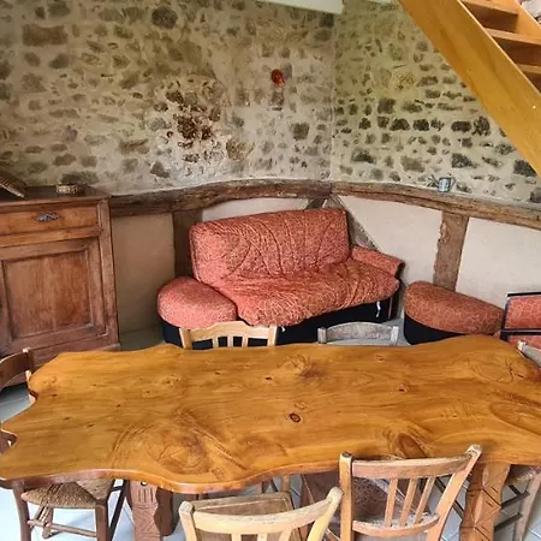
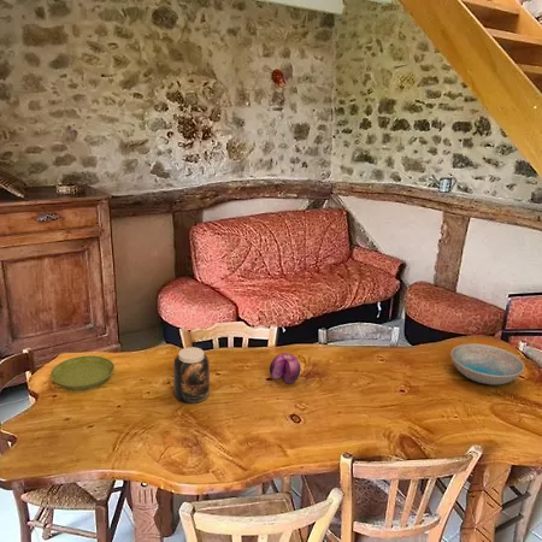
+ fruit [269,352,301,384]
+ jar [172,346,211,405]
+ saucer [49,354,116,391]
+ dish [449,342,525,385]
